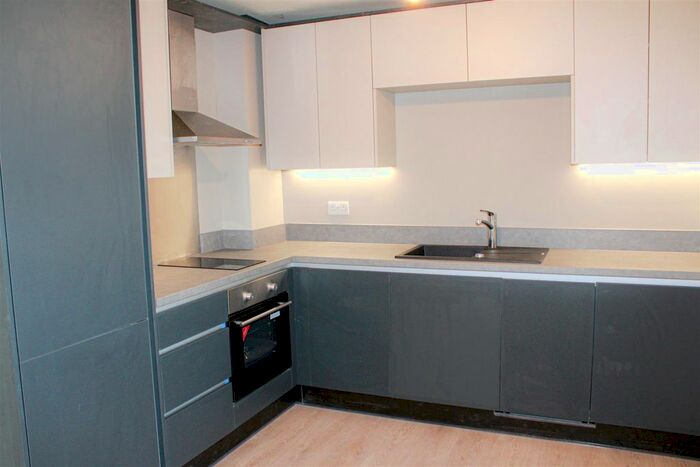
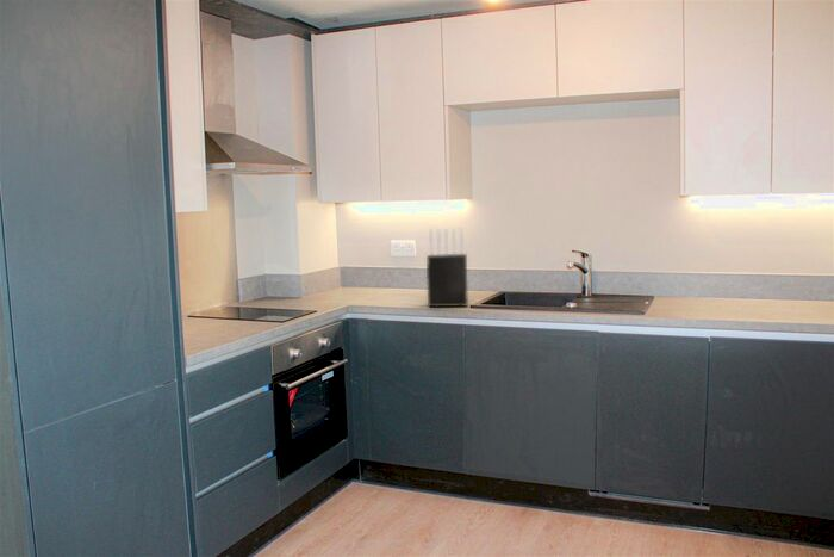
+ knife block [425,228,469,309]
